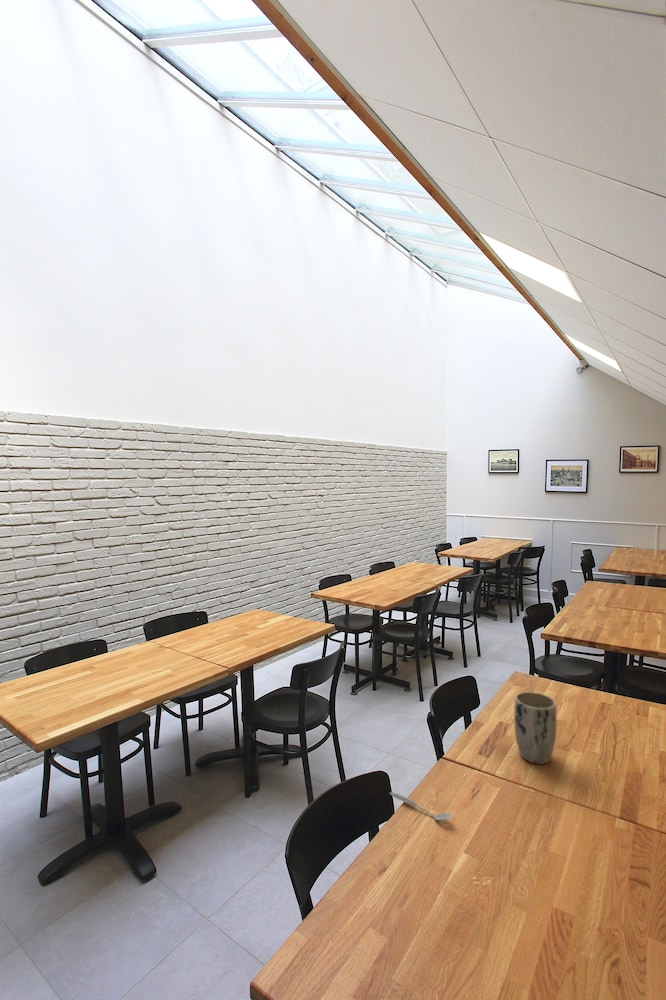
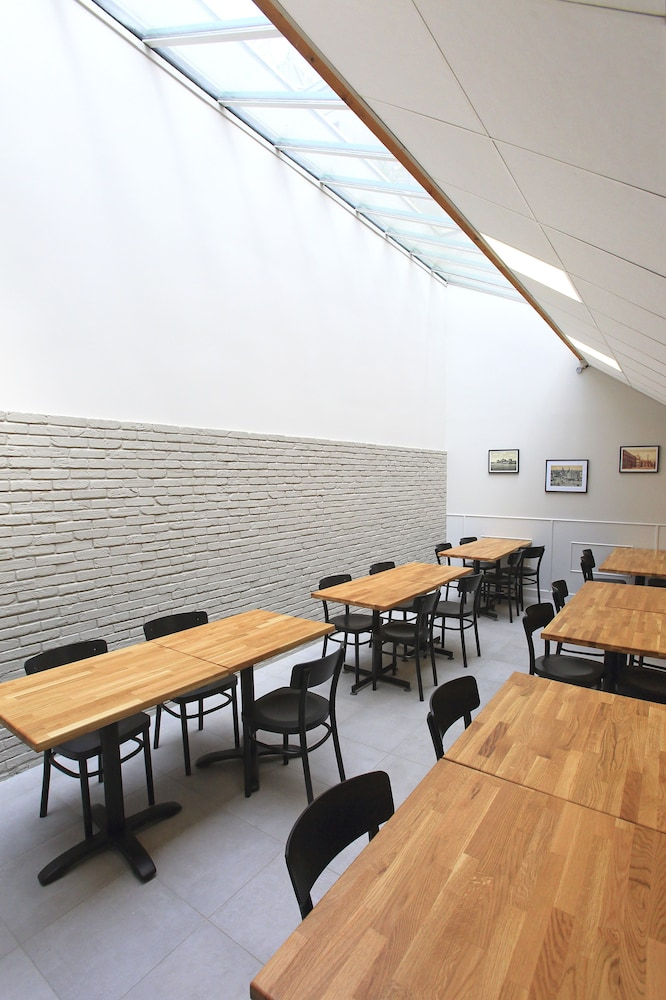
- plant pot [513,691,558,765]
- spoon [389,791,453,821]
